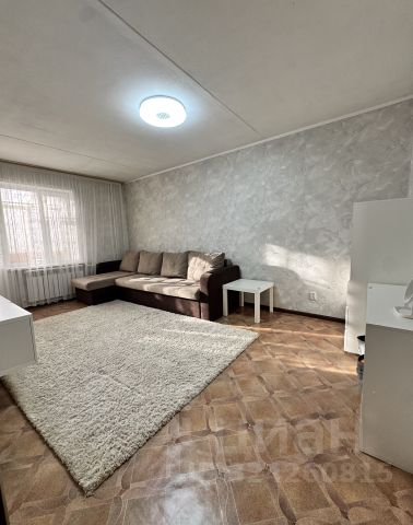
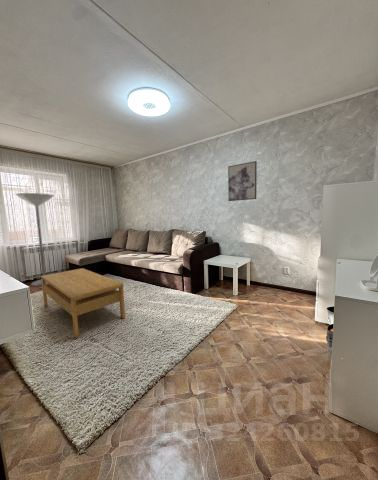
+ wall art [227,160,258,202]
+ floor lamp [14,192,55,287]
+ coffee table [40,267,126,339]
